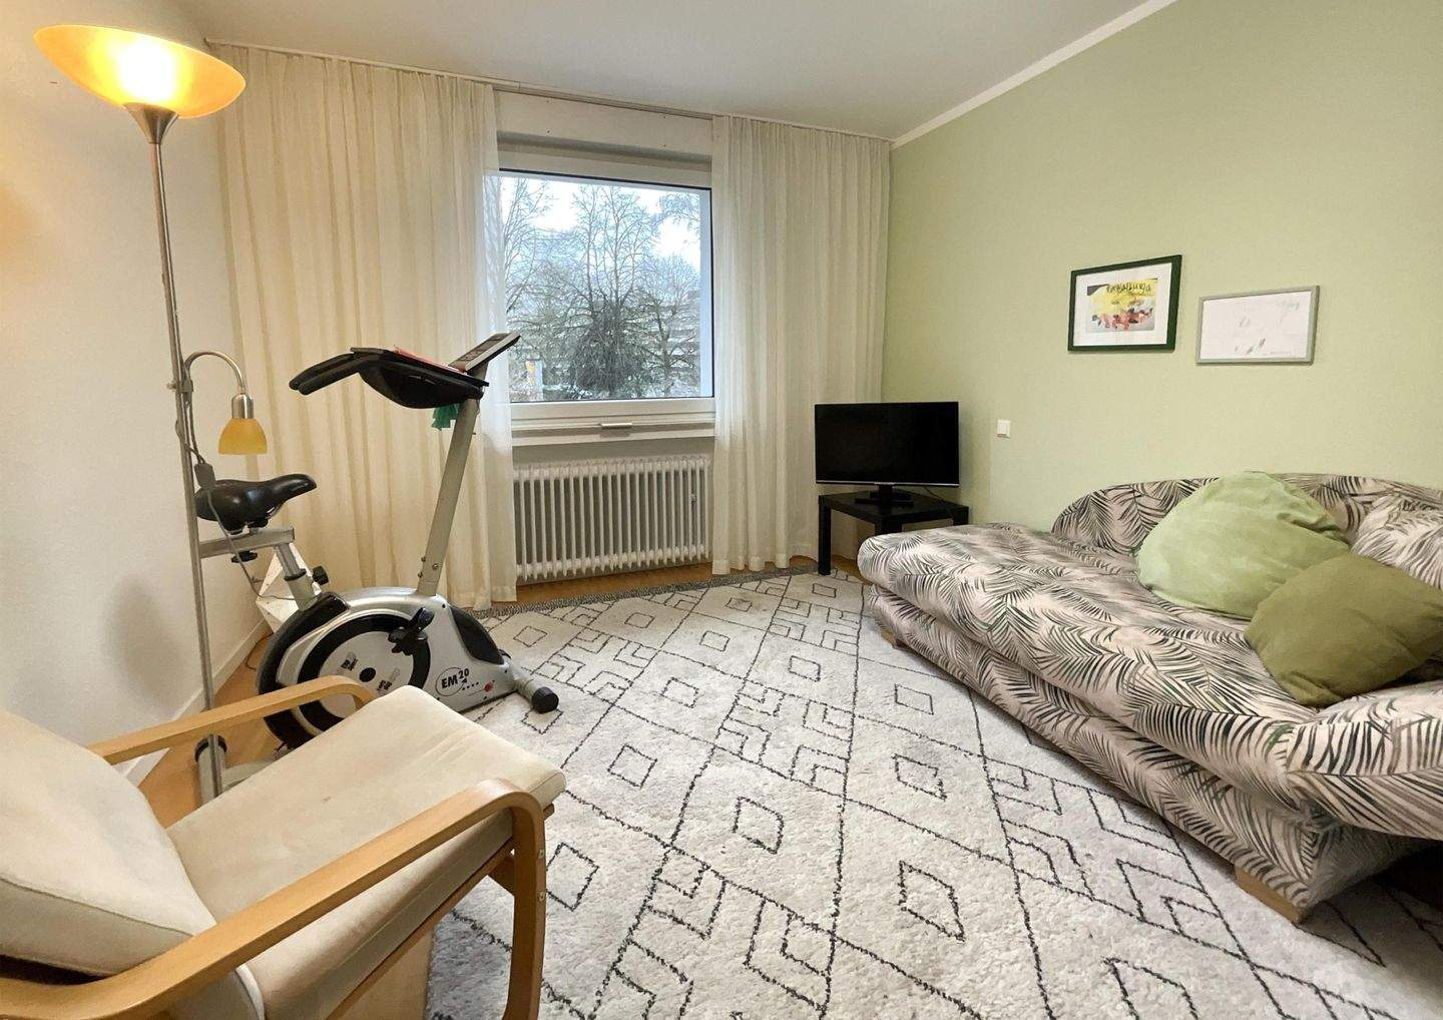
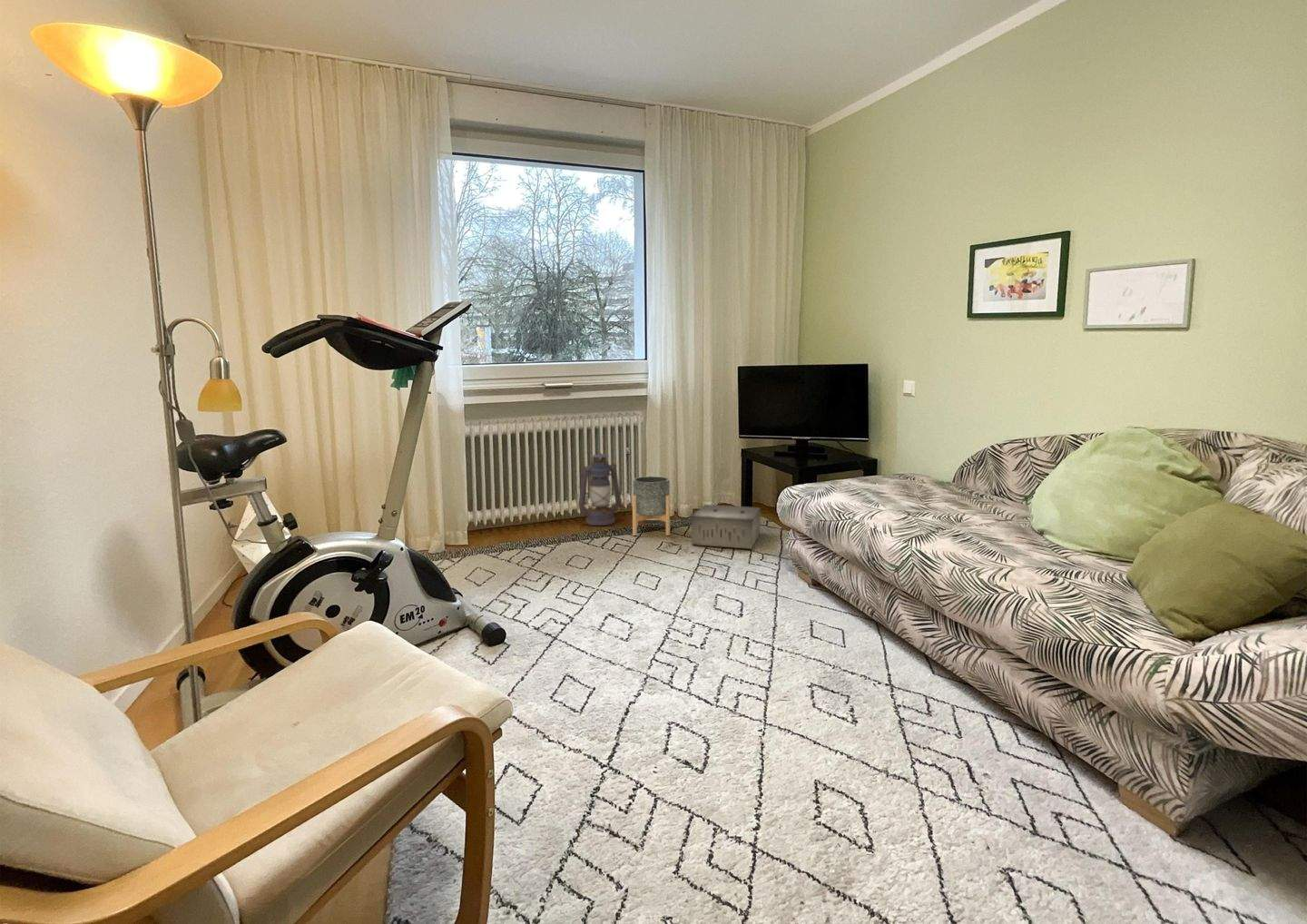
+ planter [632,476,671,536]
+ lantern [577,452,623,526]
+ speaker [691,504,762,550]
